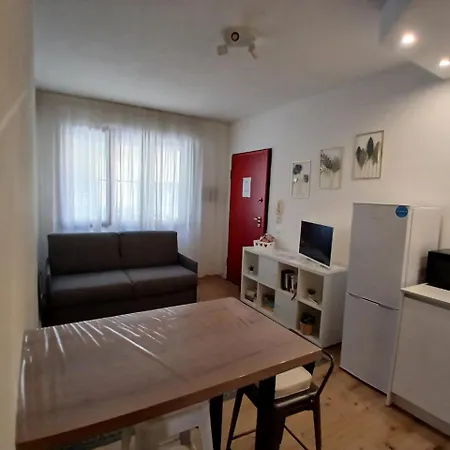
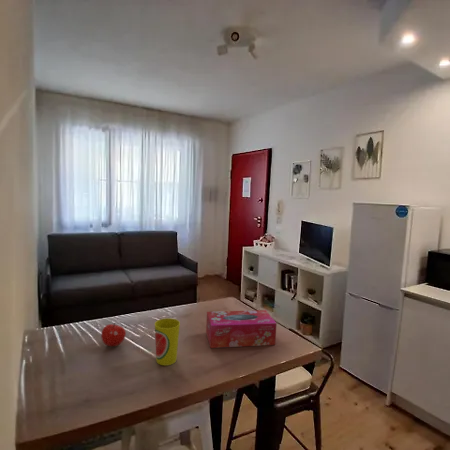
+ tissue box [205,309,278,349]
+ fruit [100,322,127,347]
+ cup [154,317,181,366]
